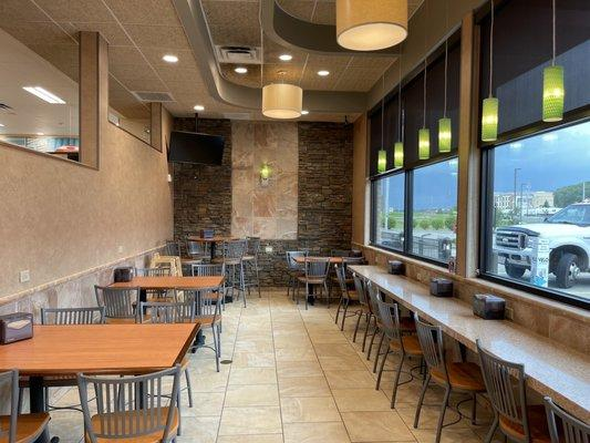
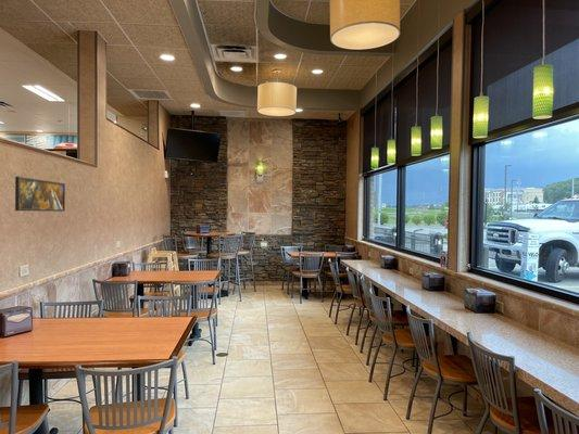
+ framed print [14,176,66,213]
